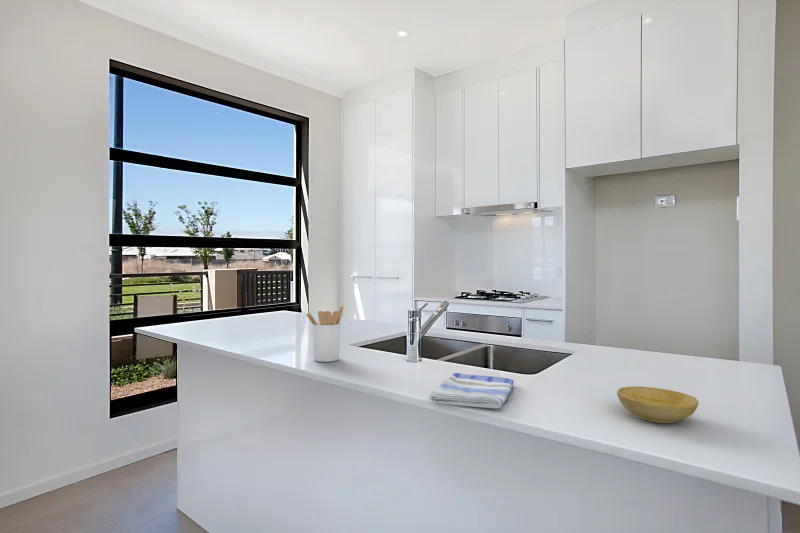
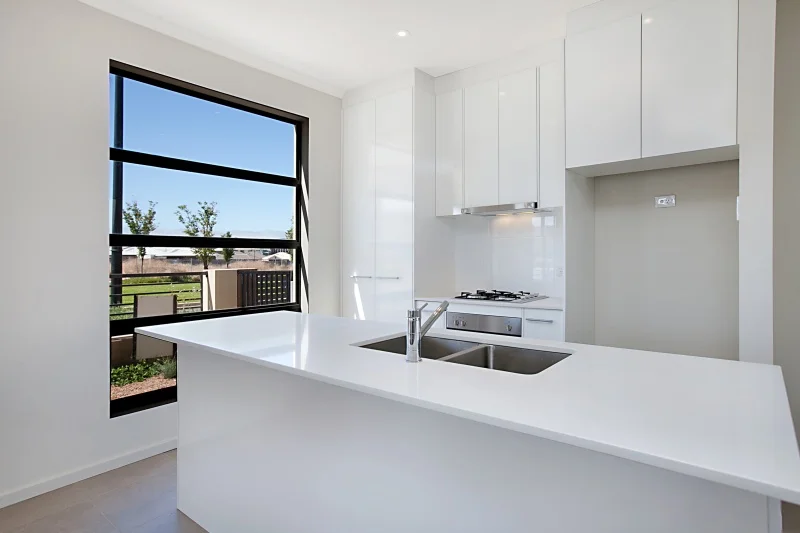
- utensil holder [305,304,344,363]
- dish towel [428,372,515,410]
- bowl [616,385,700,424]
